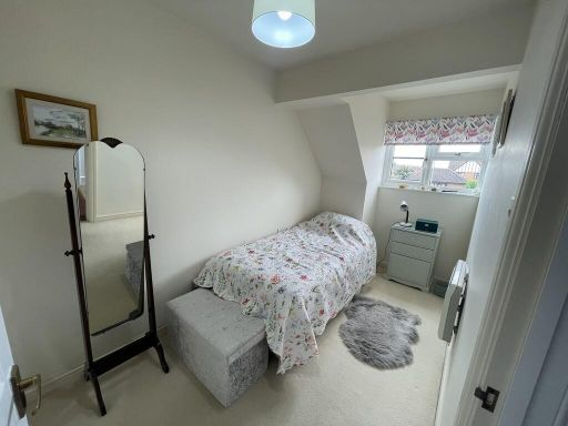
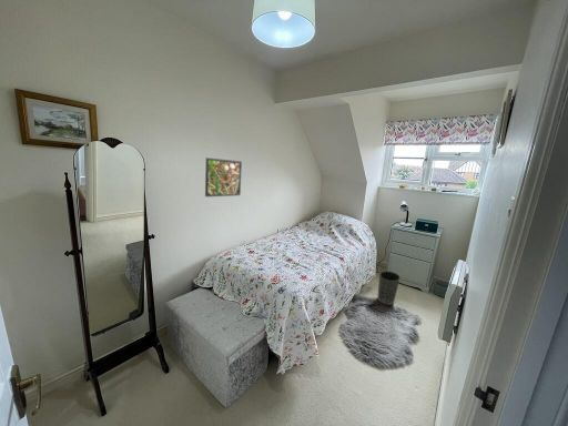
+ waste basket [376,270,402,306]
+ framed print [204,156,243,197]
